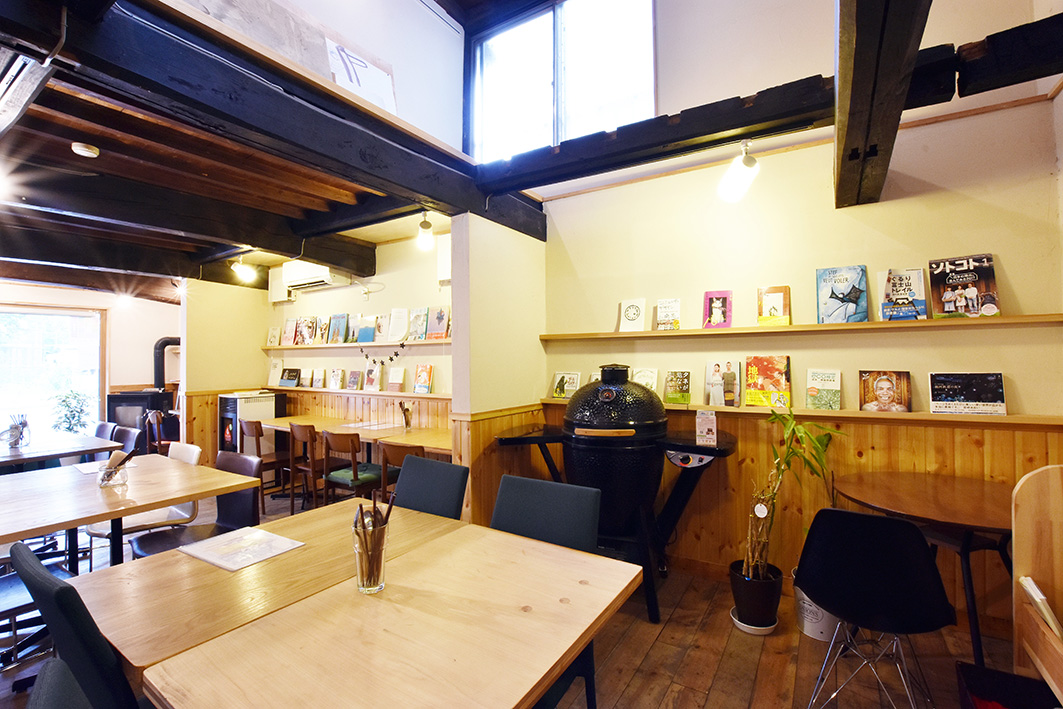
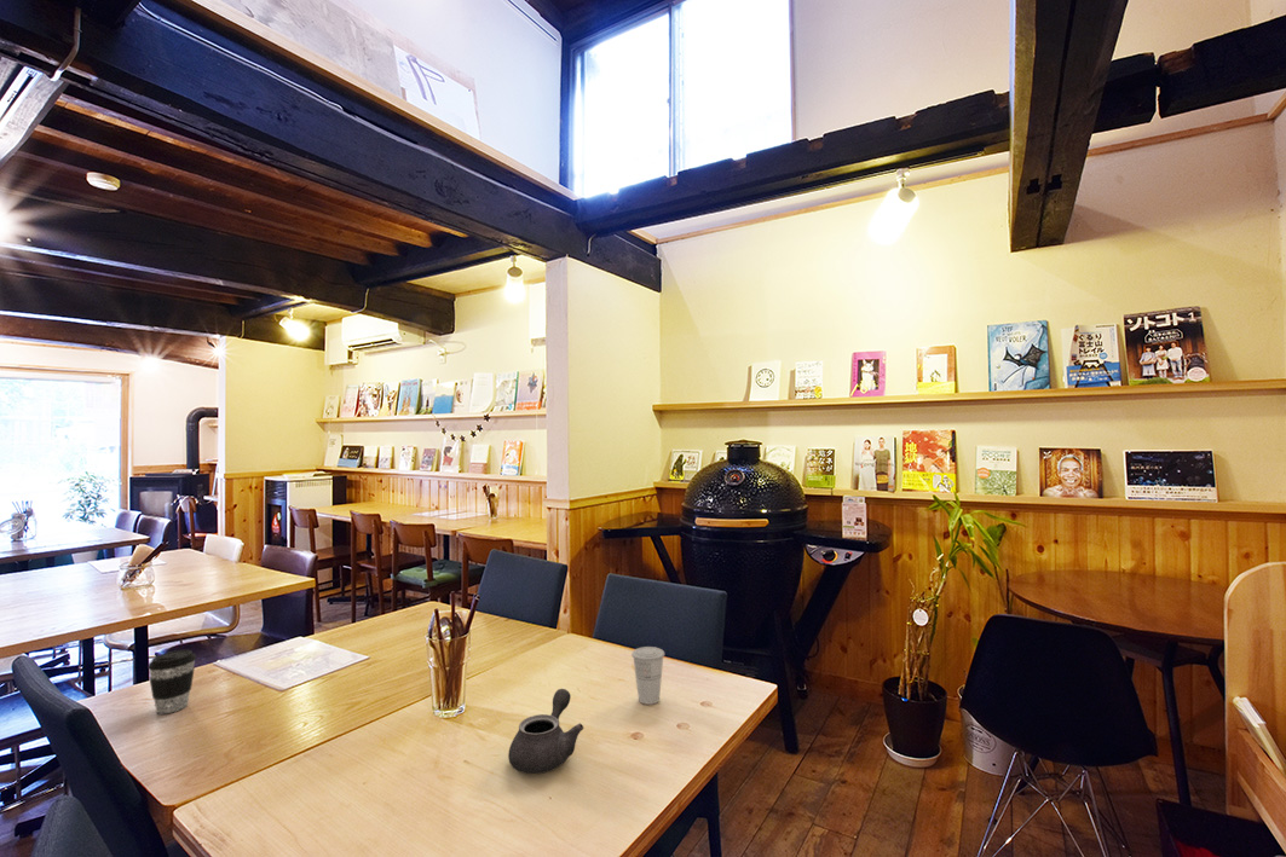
+ cup [630,645,665,706]
+ coffee cup [146,649,197,714]
+ teapot [507,688,584,775]
